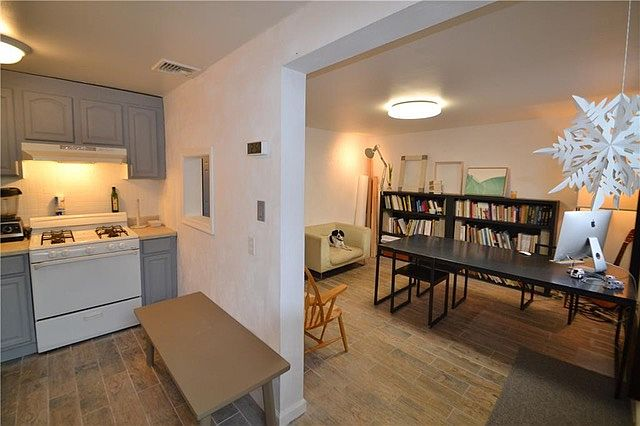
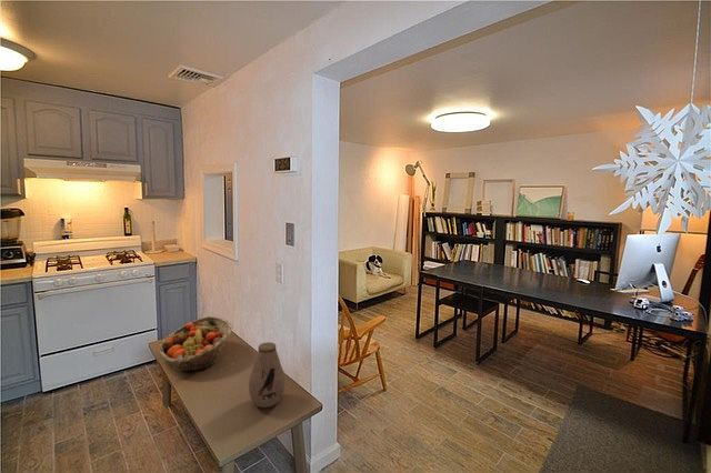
+ fruit basket [158,315,233,373]
+ vase [248,341,287,409]
